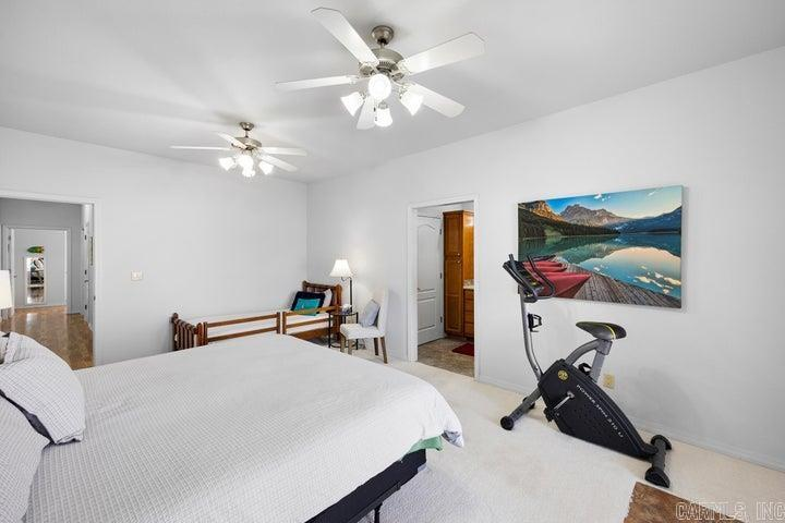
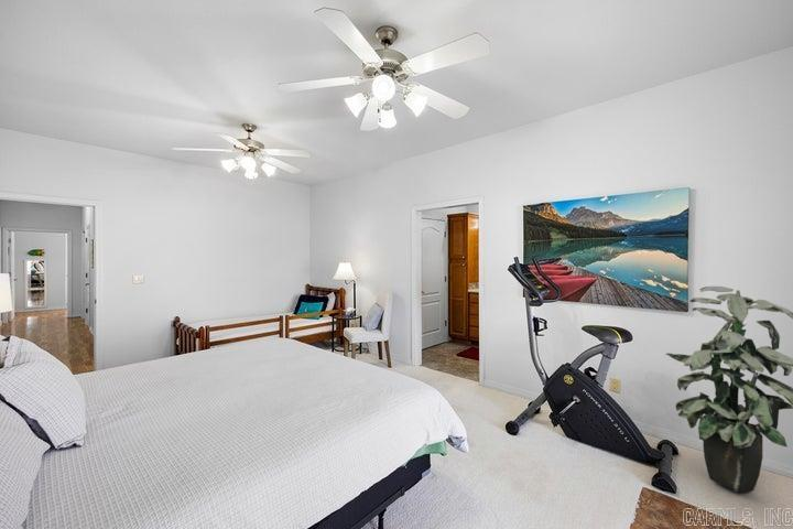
+ indoor plant [665,285,793,494]
